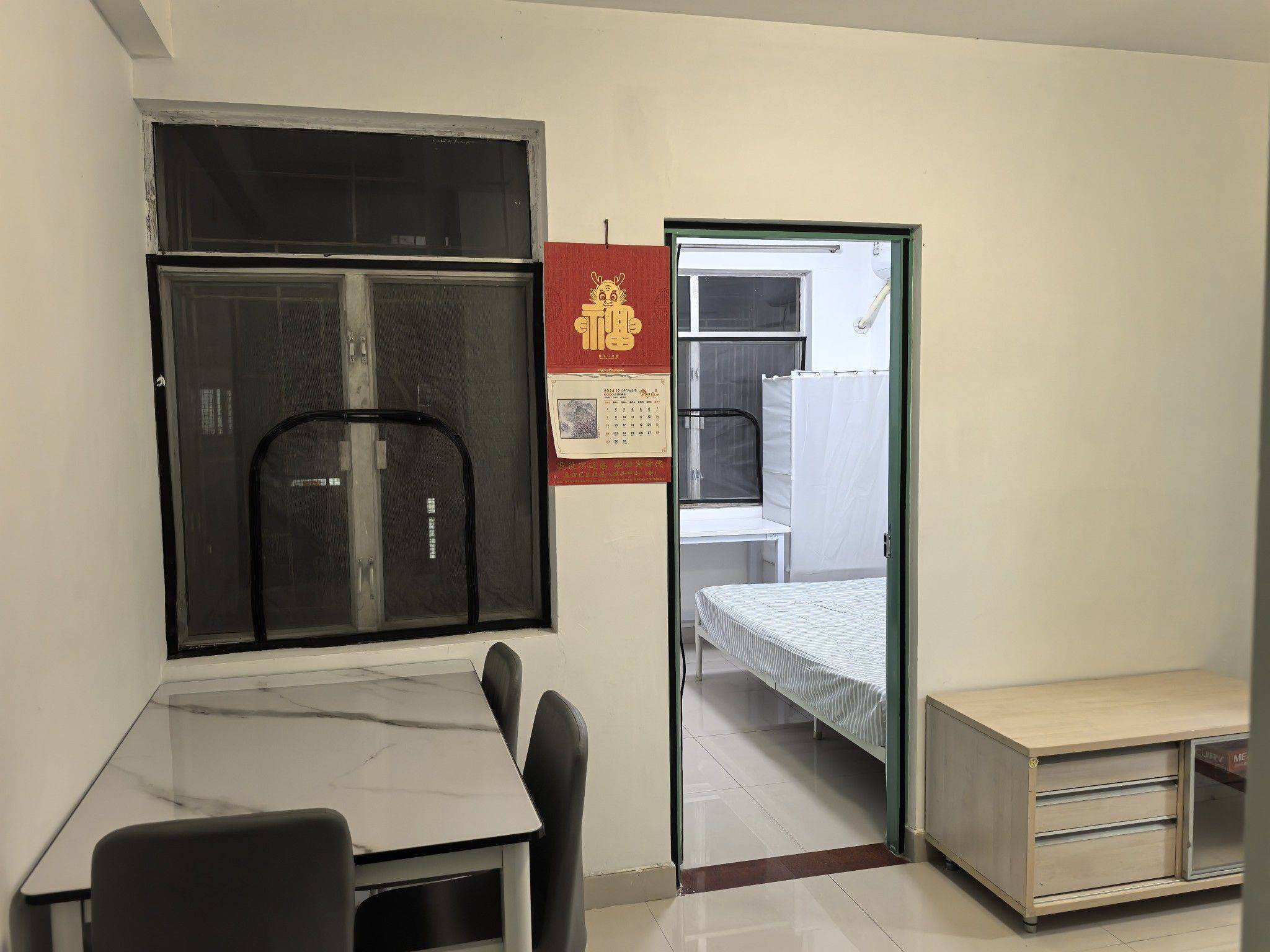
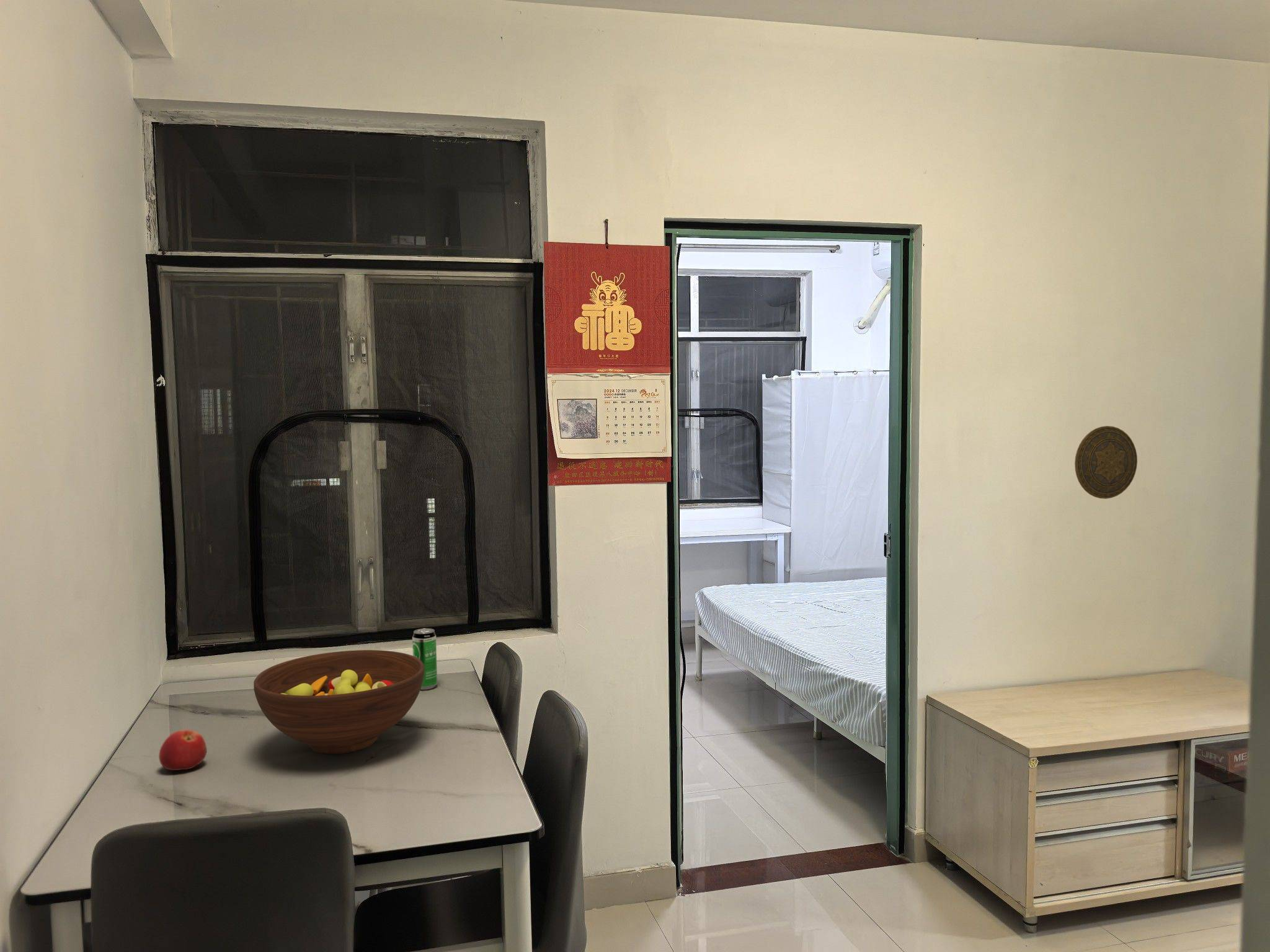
+ decorative plate [1074,425,1138,500]
+ apple [158,729,208,771]
+ beverage can [412,628,438,690]
+ fruit bowl [253,650,424,754]
